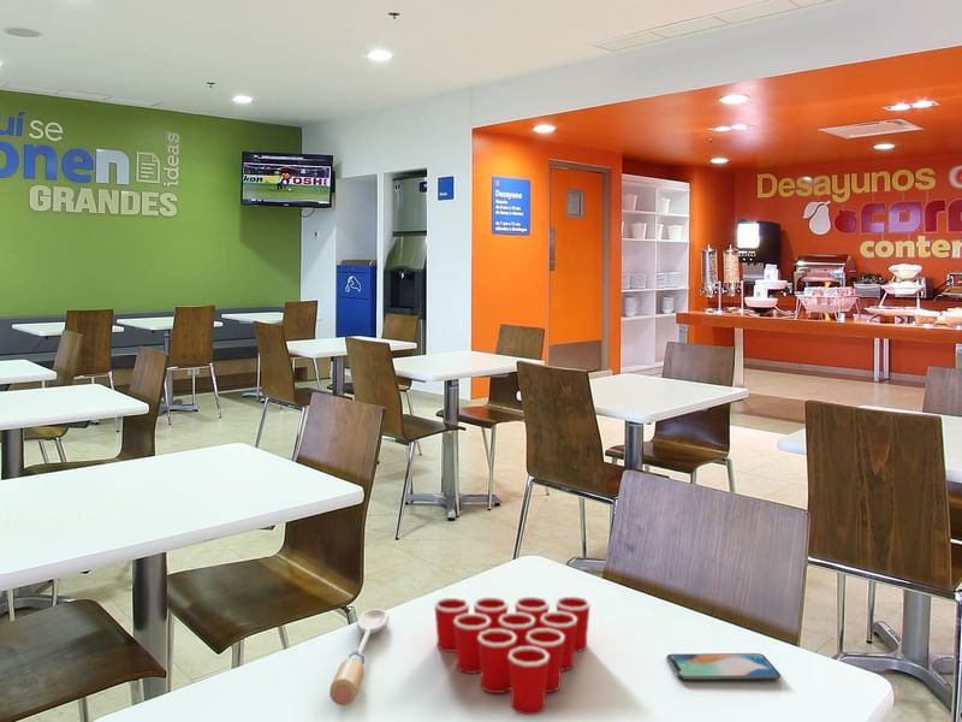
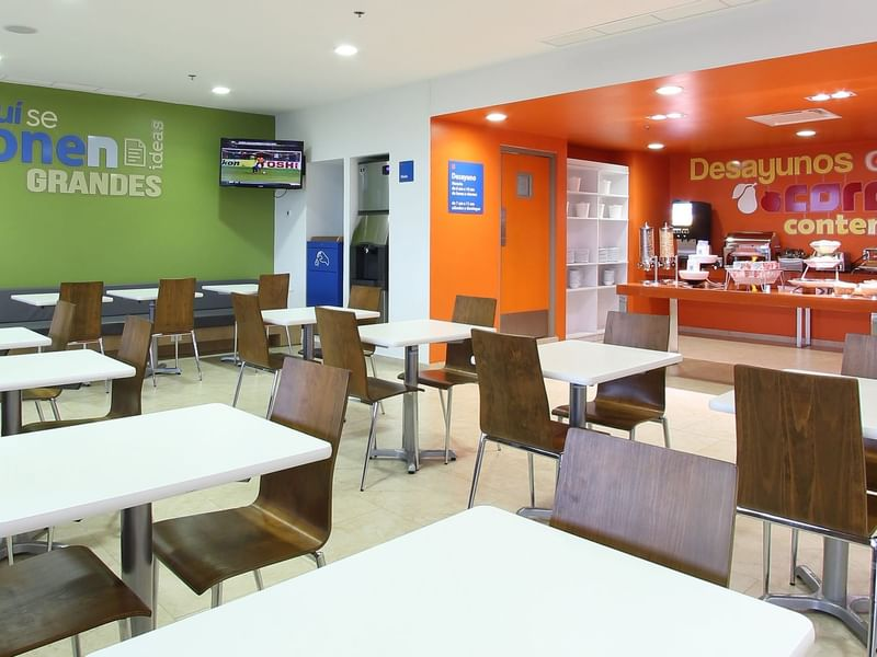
- spoon [328,608,391,706]
- cup [433,594,592,716]
- smartphone [665,652,782,681]
